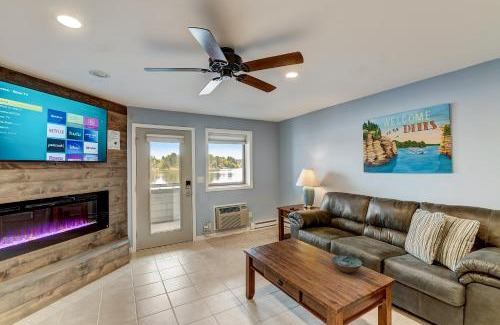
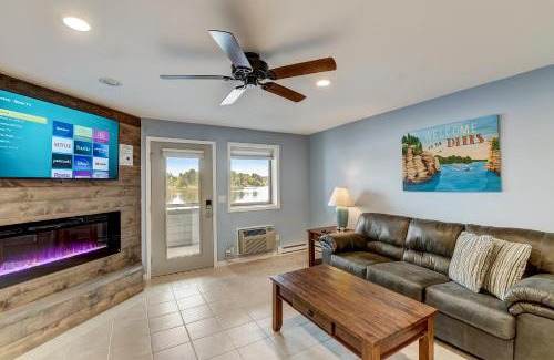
- bowl [330,255,363,274]
